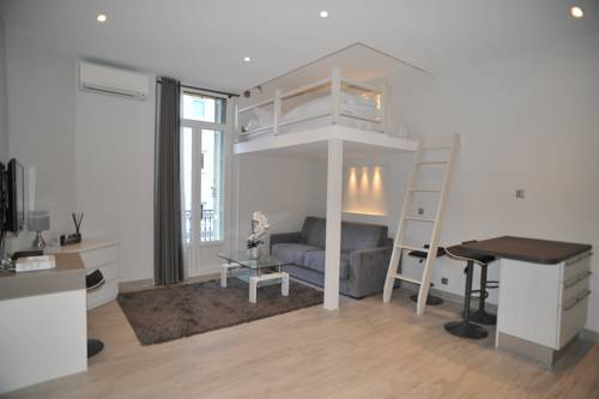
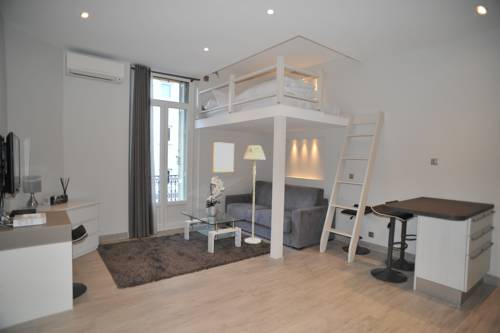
+ floor lamp [243,144,266,245]
+ wall art [212,141,235,173]
